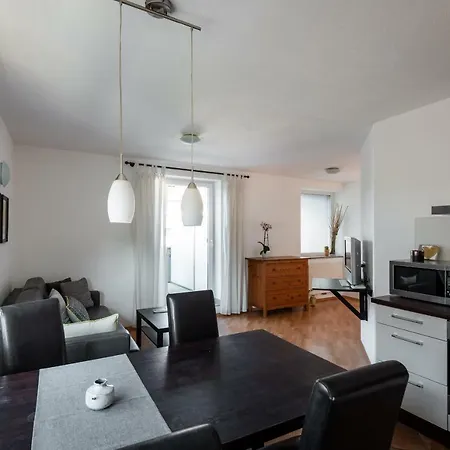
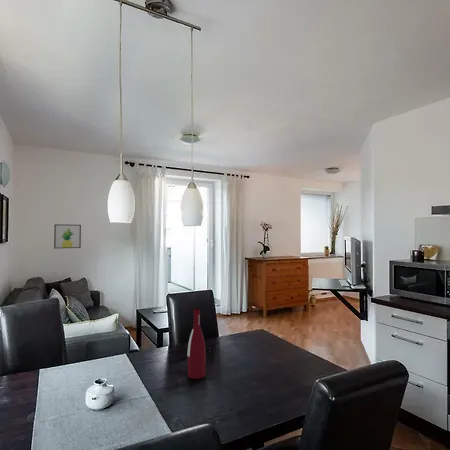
+ alcohol [186,308,207,380]
+ wall art [53,223,82,250]
